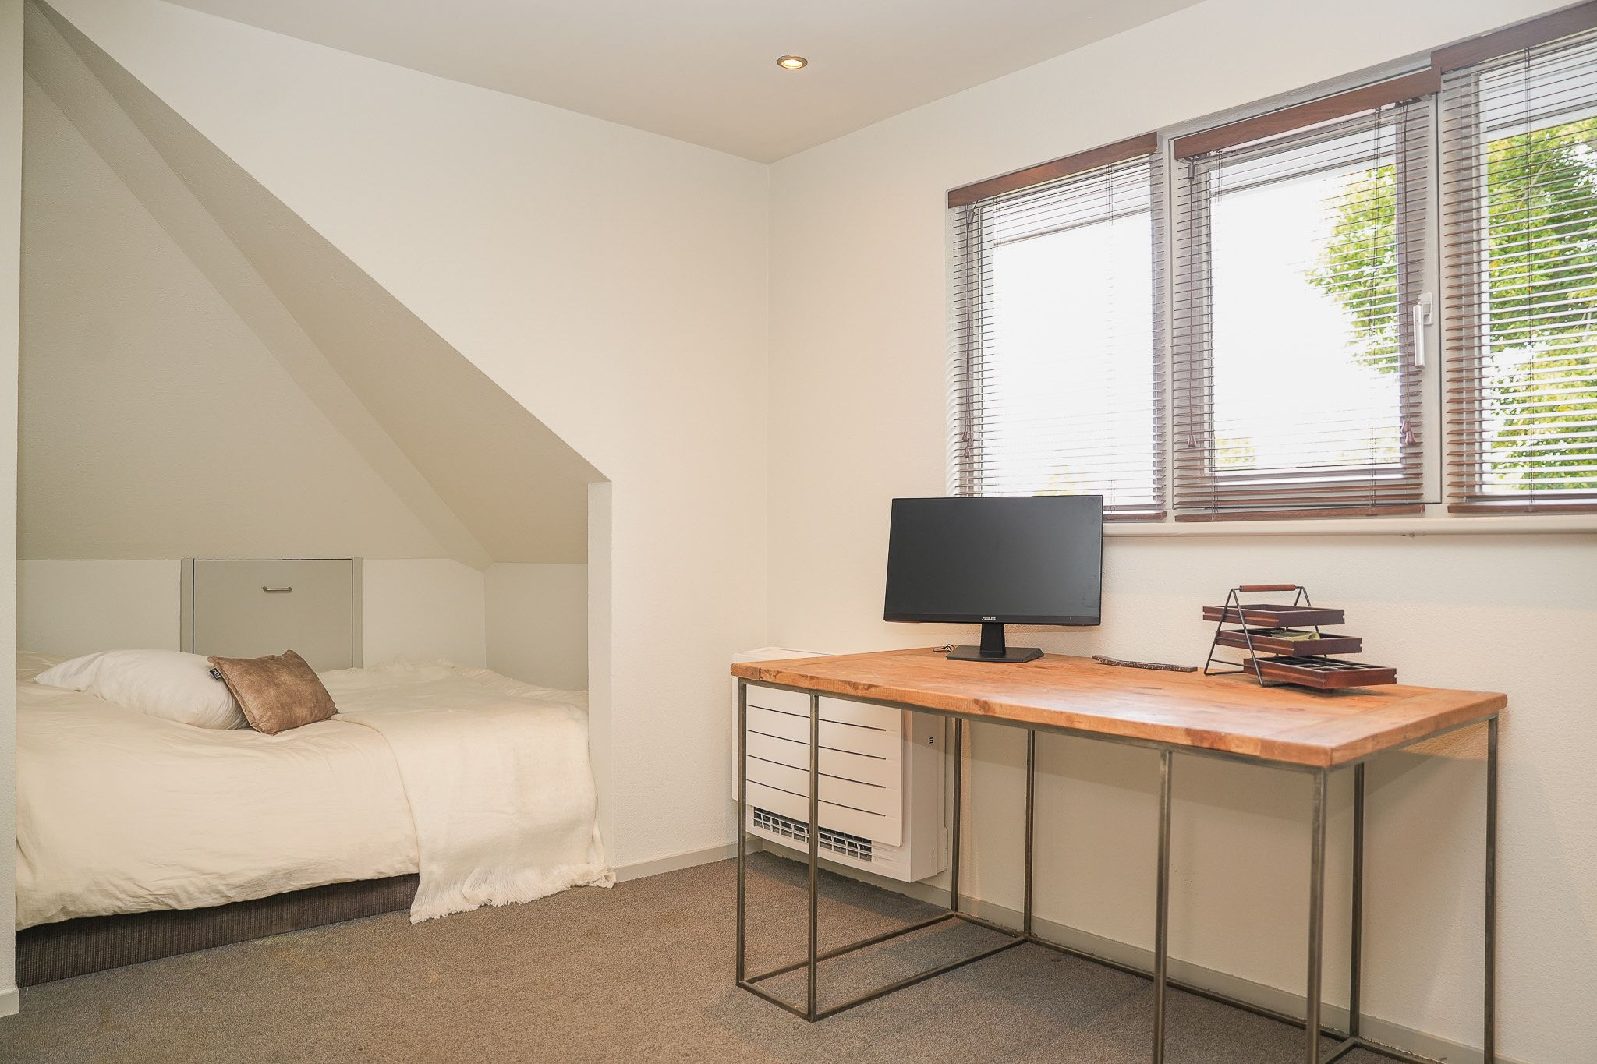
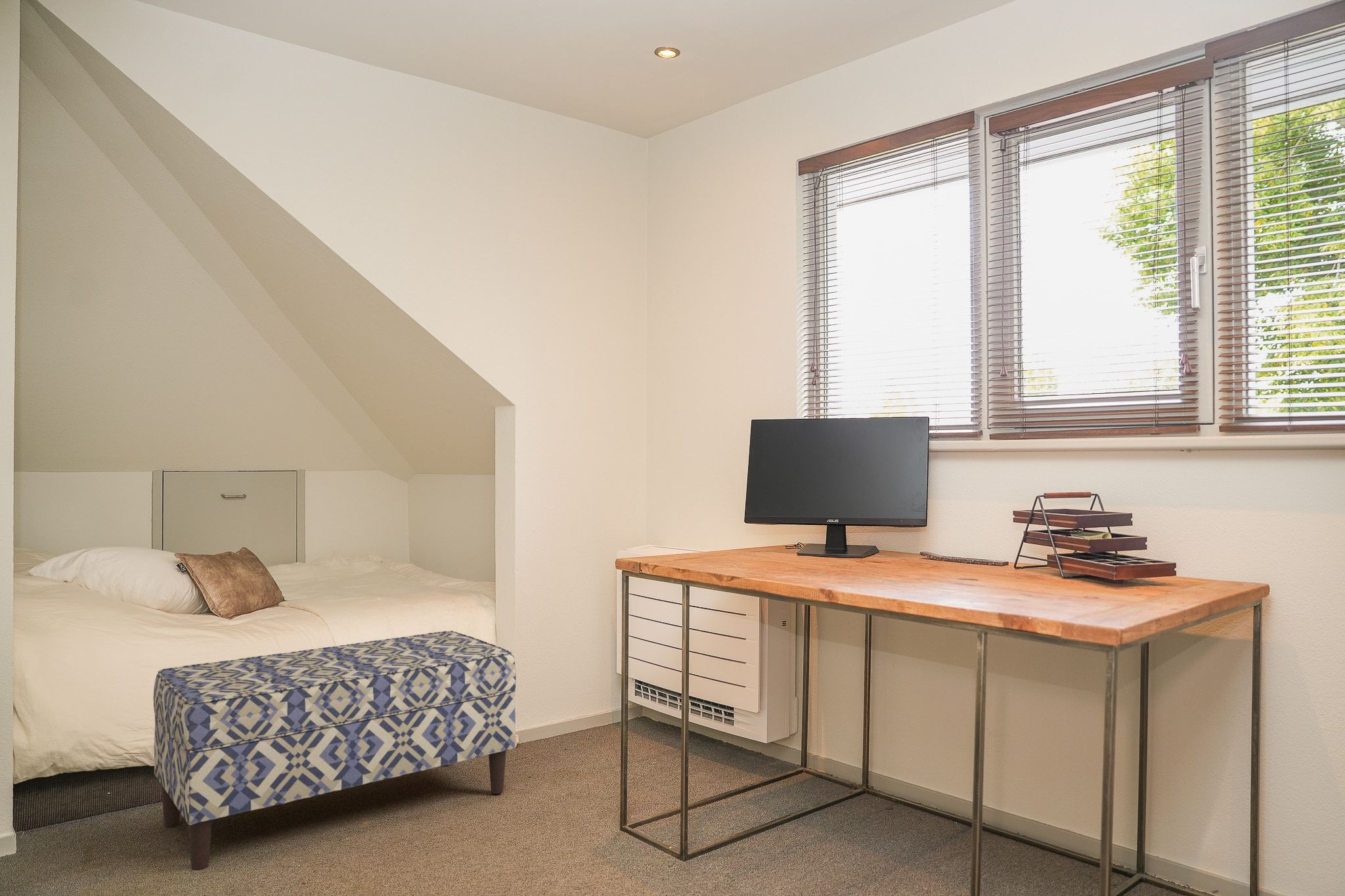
+ bench [153,630,517,871]
